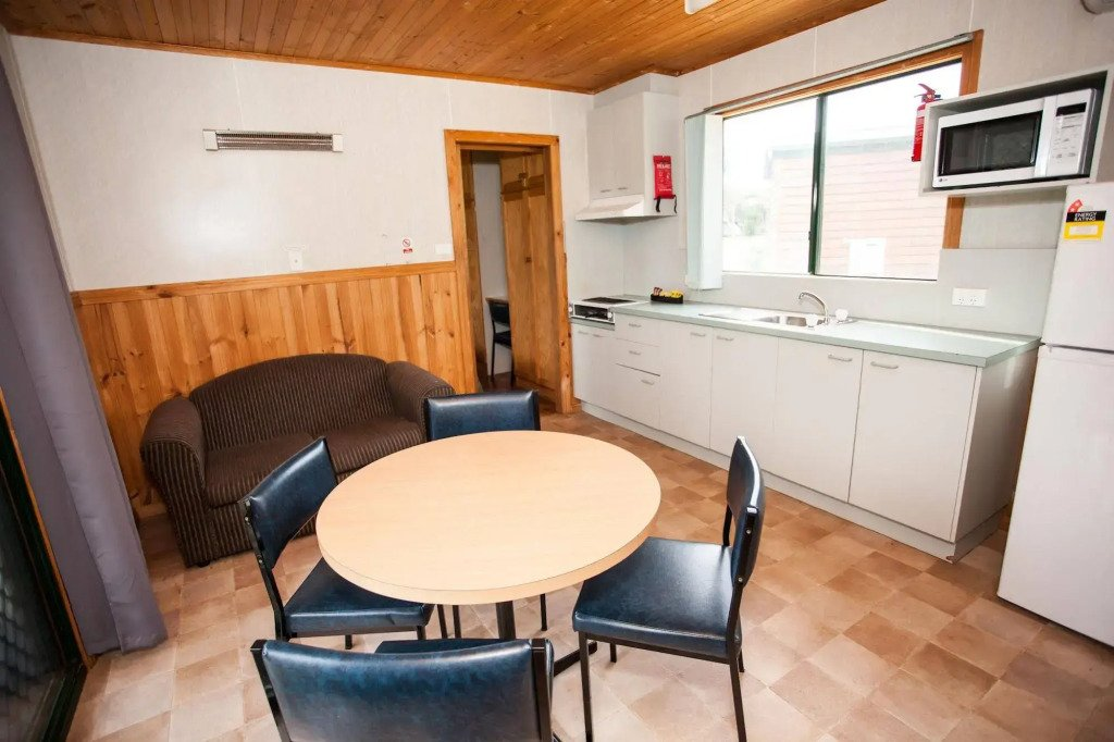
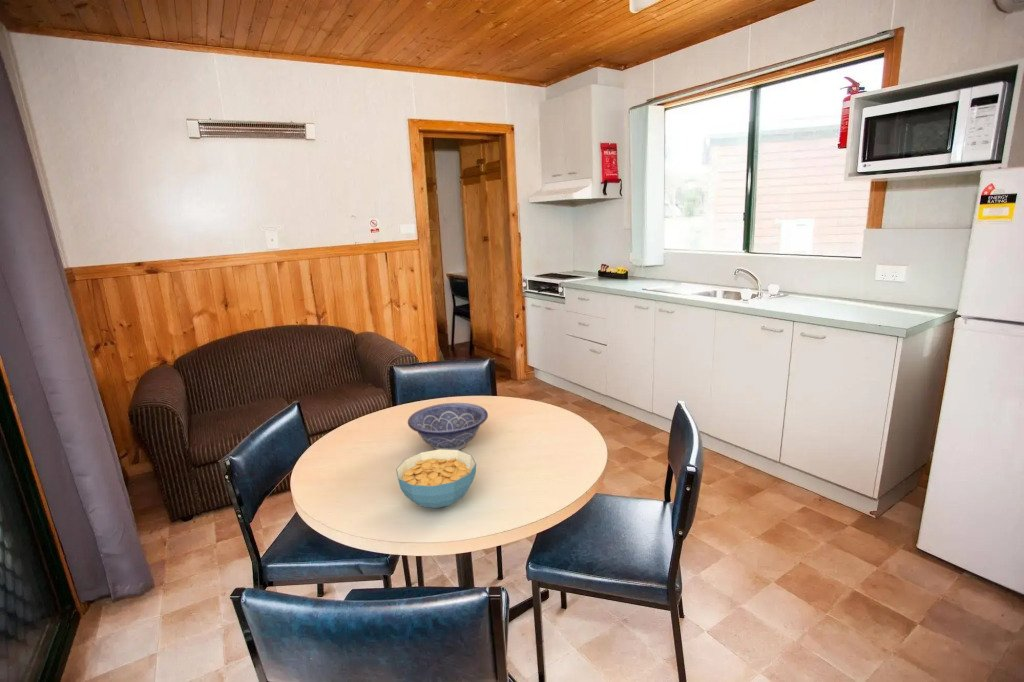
+ decorative bowl [407,402,489,451]
+ cereal bowl [395,449,477,509]
